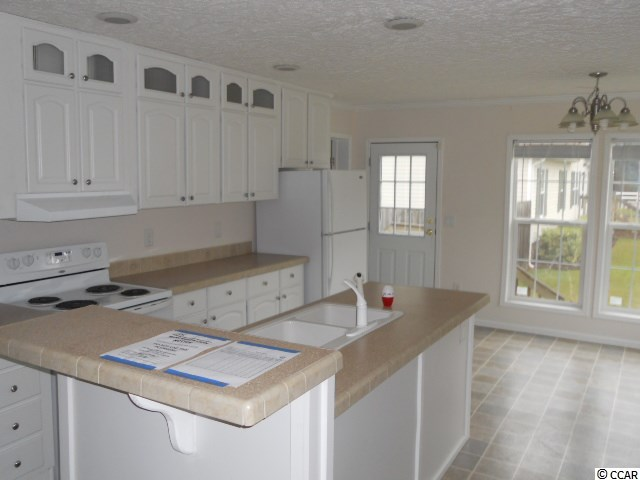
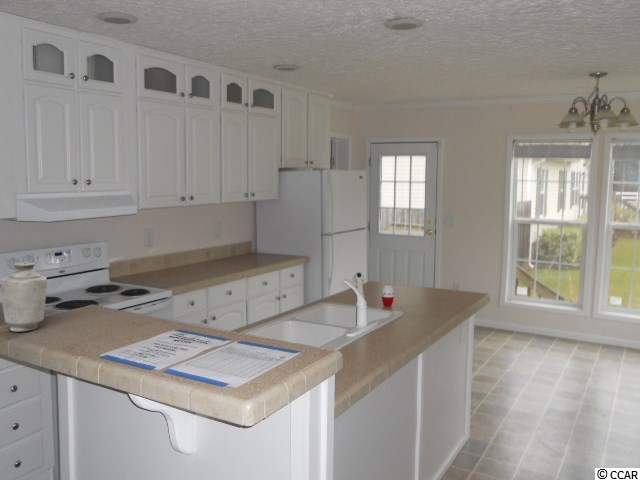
+ vase [0,261,48,333]
